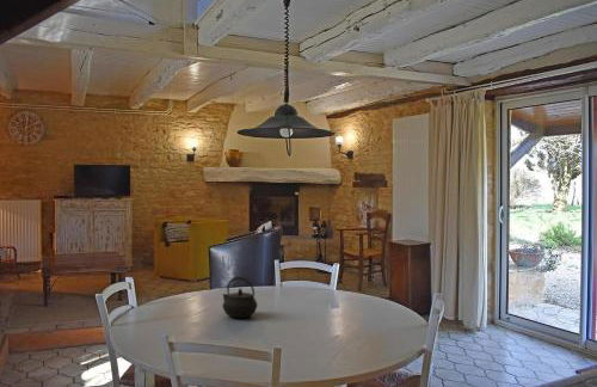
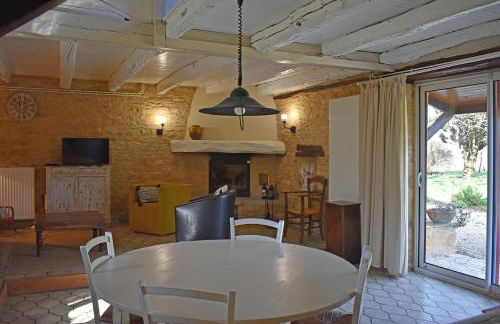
- kettle [221,276,259,319]
